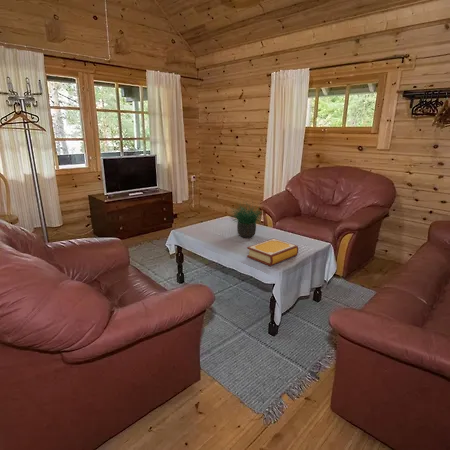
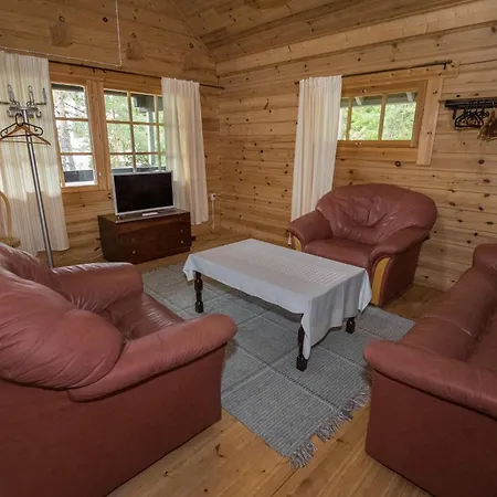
- potted plant [228,194,267,239]
- book [246,238,299,267]
